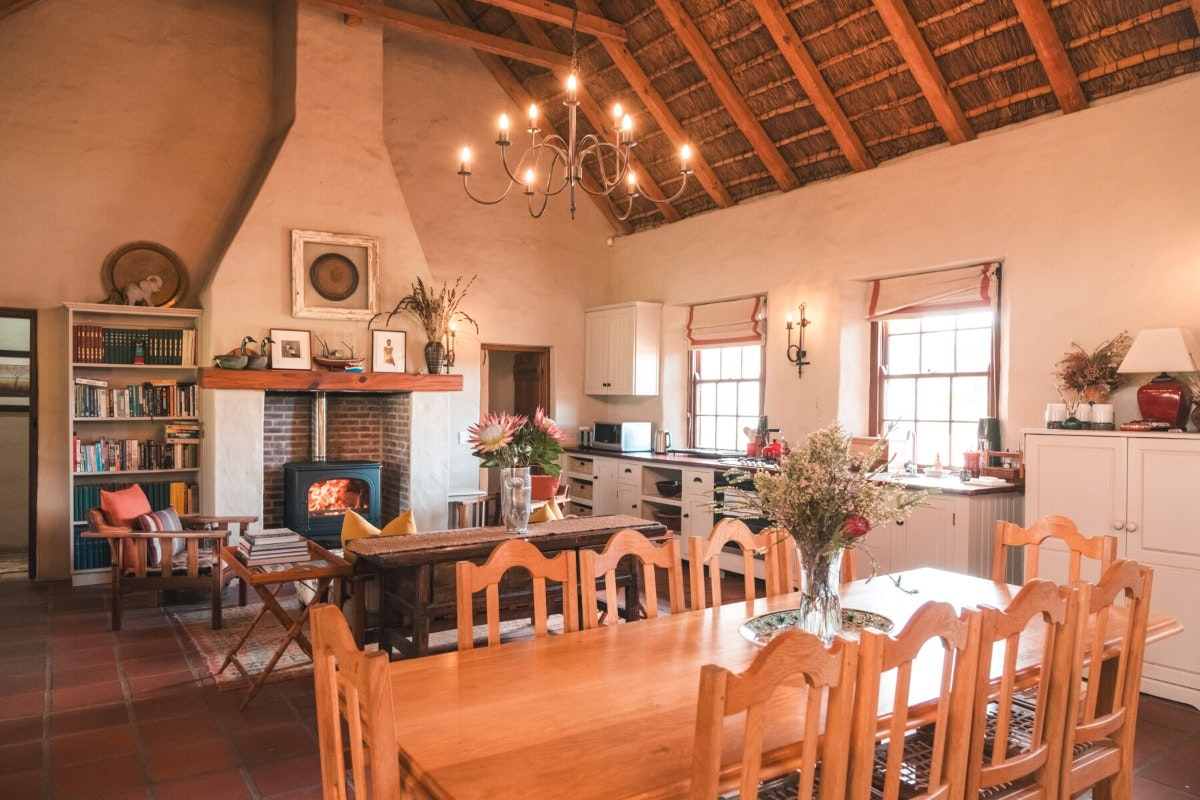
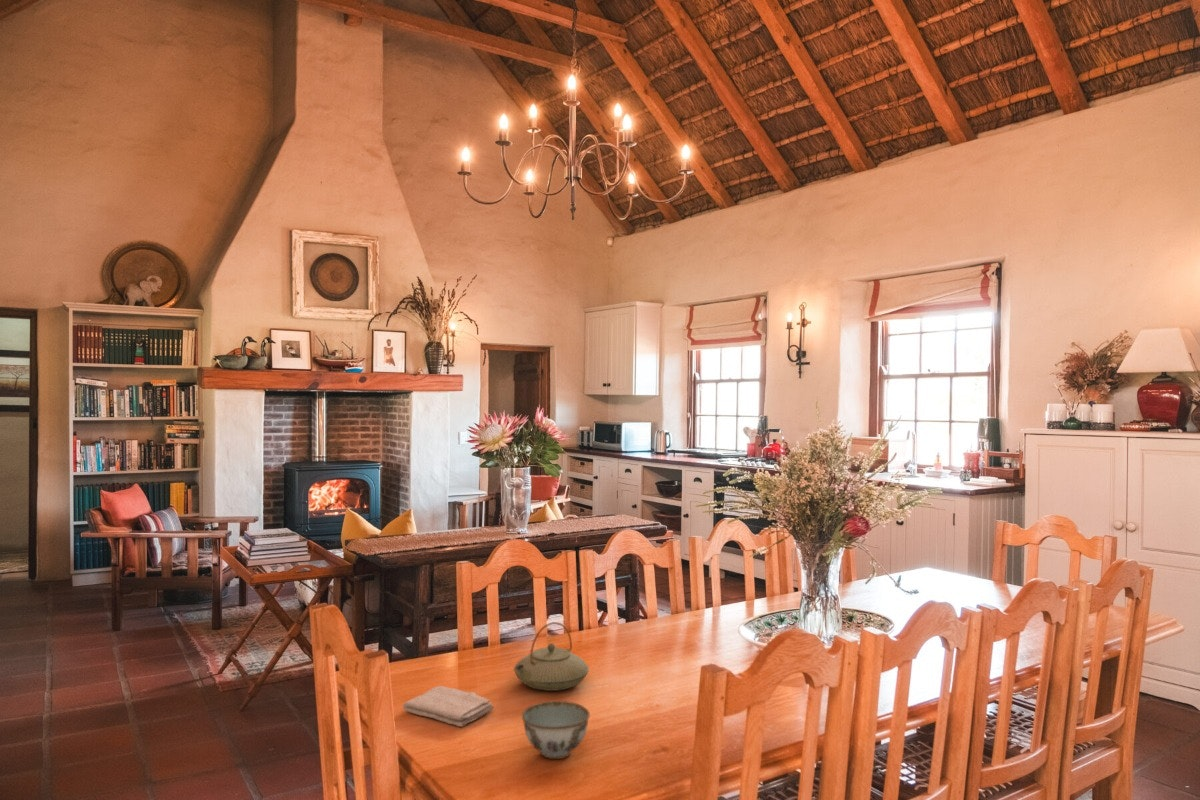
+ teapot [513,621,590,692]
+ bowl [521,700,591,760]
+ washcloth [402,685,494,728]
